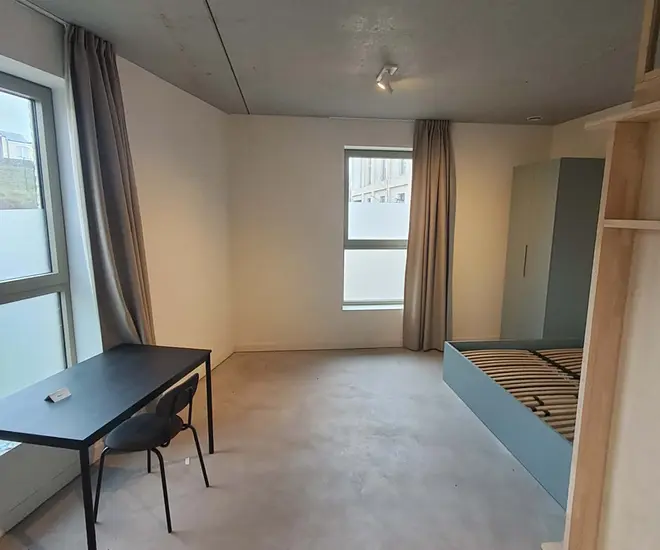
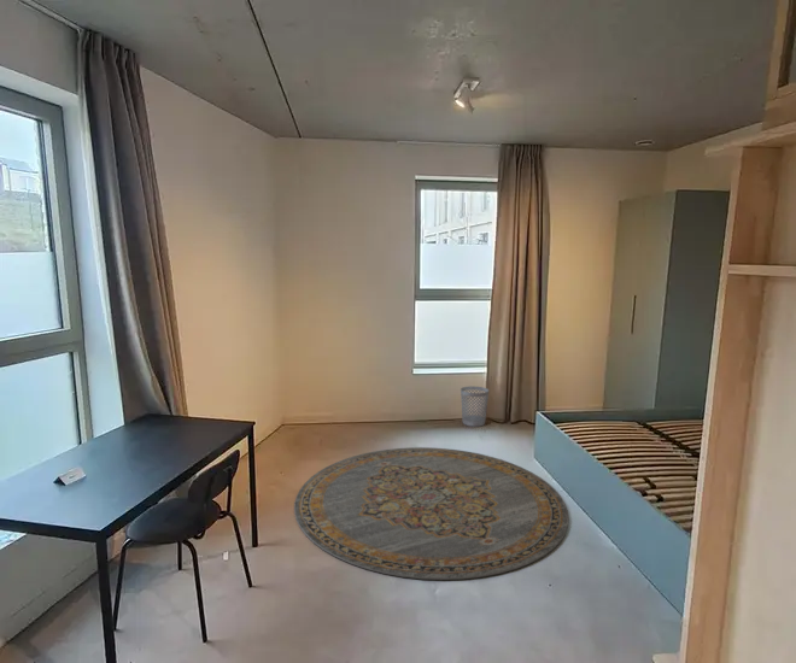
+ wastebasket [460,386,490,428]
+ rug [293,446,570,581]
